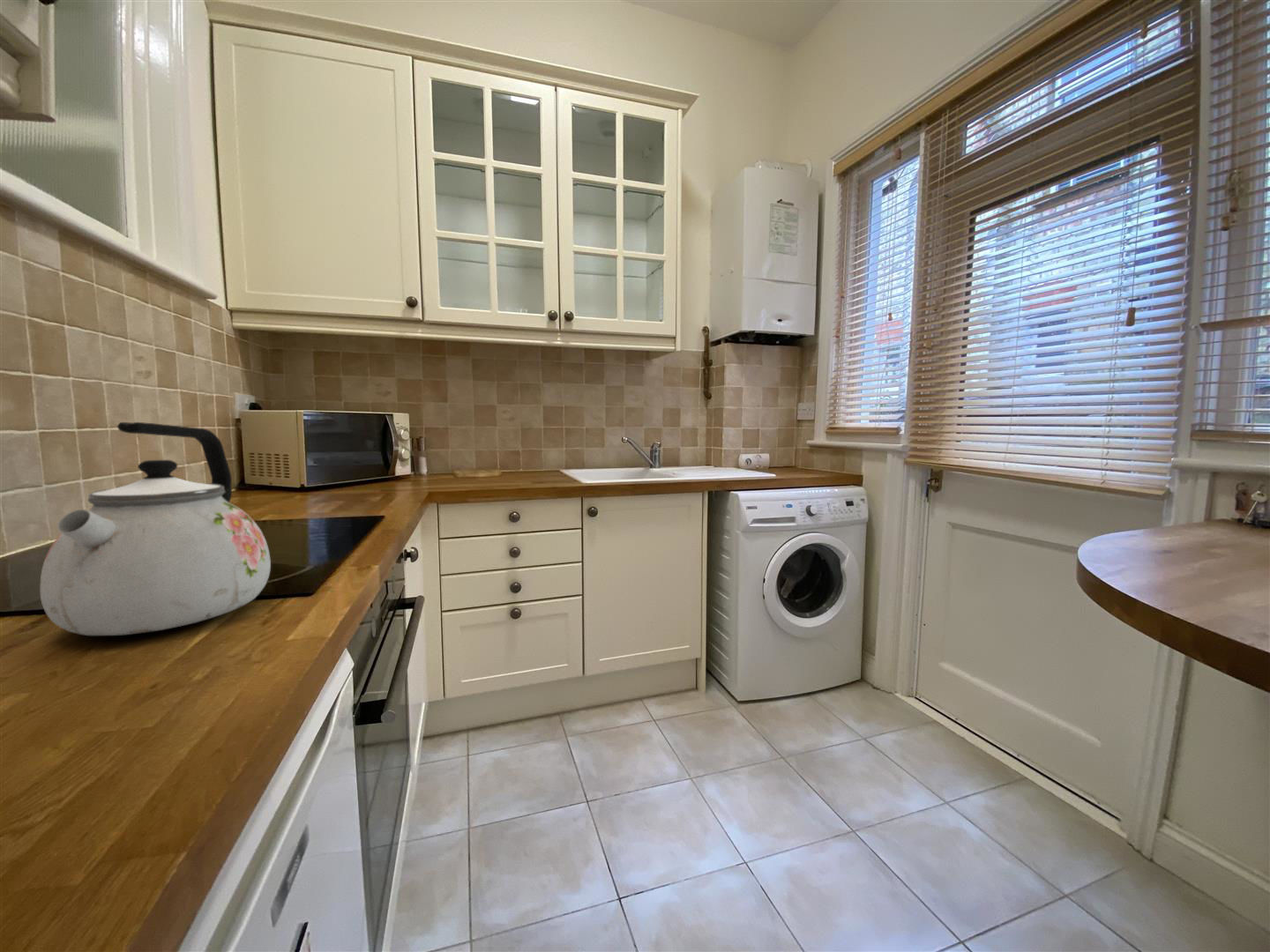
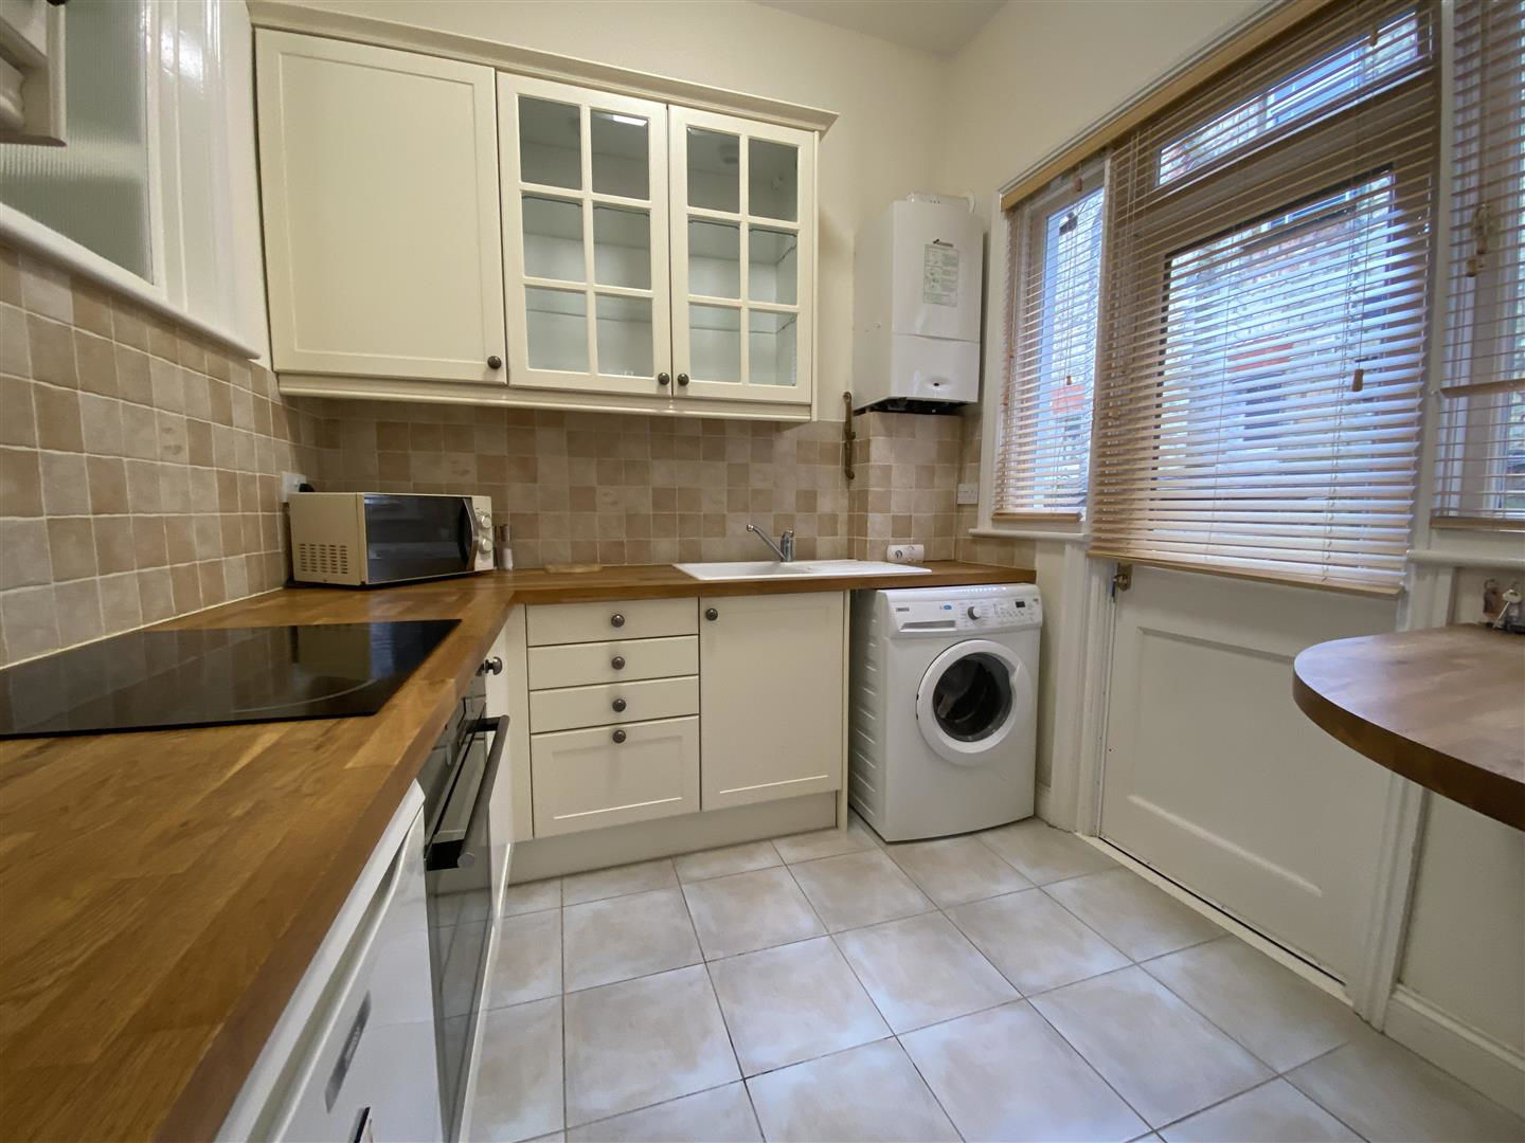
- kettle [39,421,272,636]
